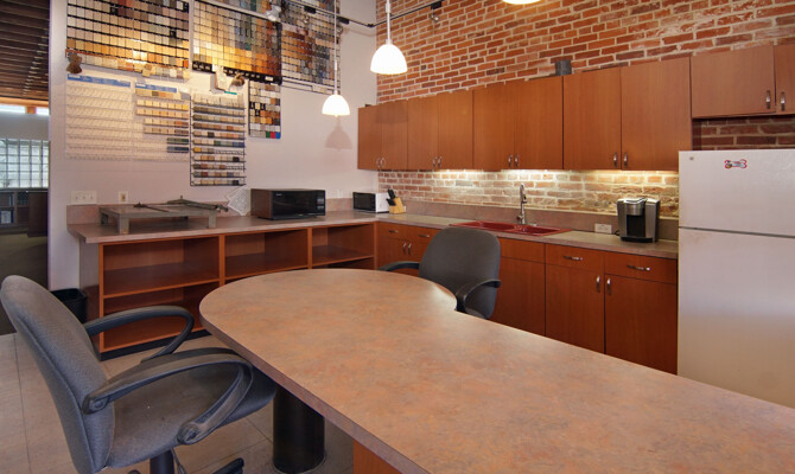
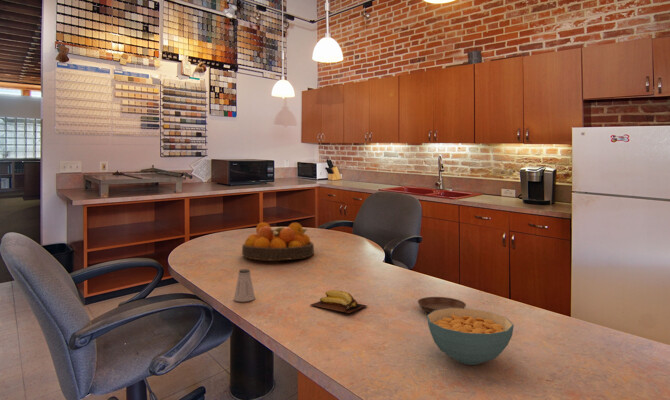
+ saucer [417,296,467,314]
+ cereal bowl [426,308,515,366]
+ fruit bowl [241,221,315,261]
+ banana [310,289,368,314]
+ saltshaker [233,268,256,303]
